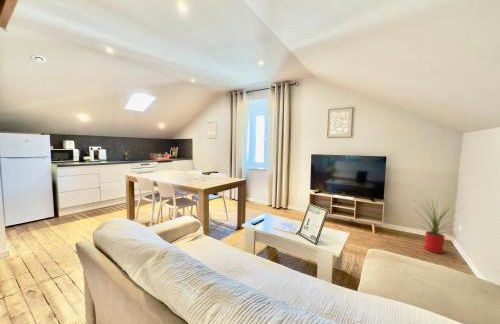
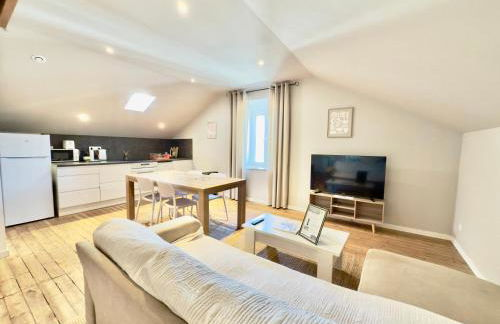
- house plant [412,194,467,254]
